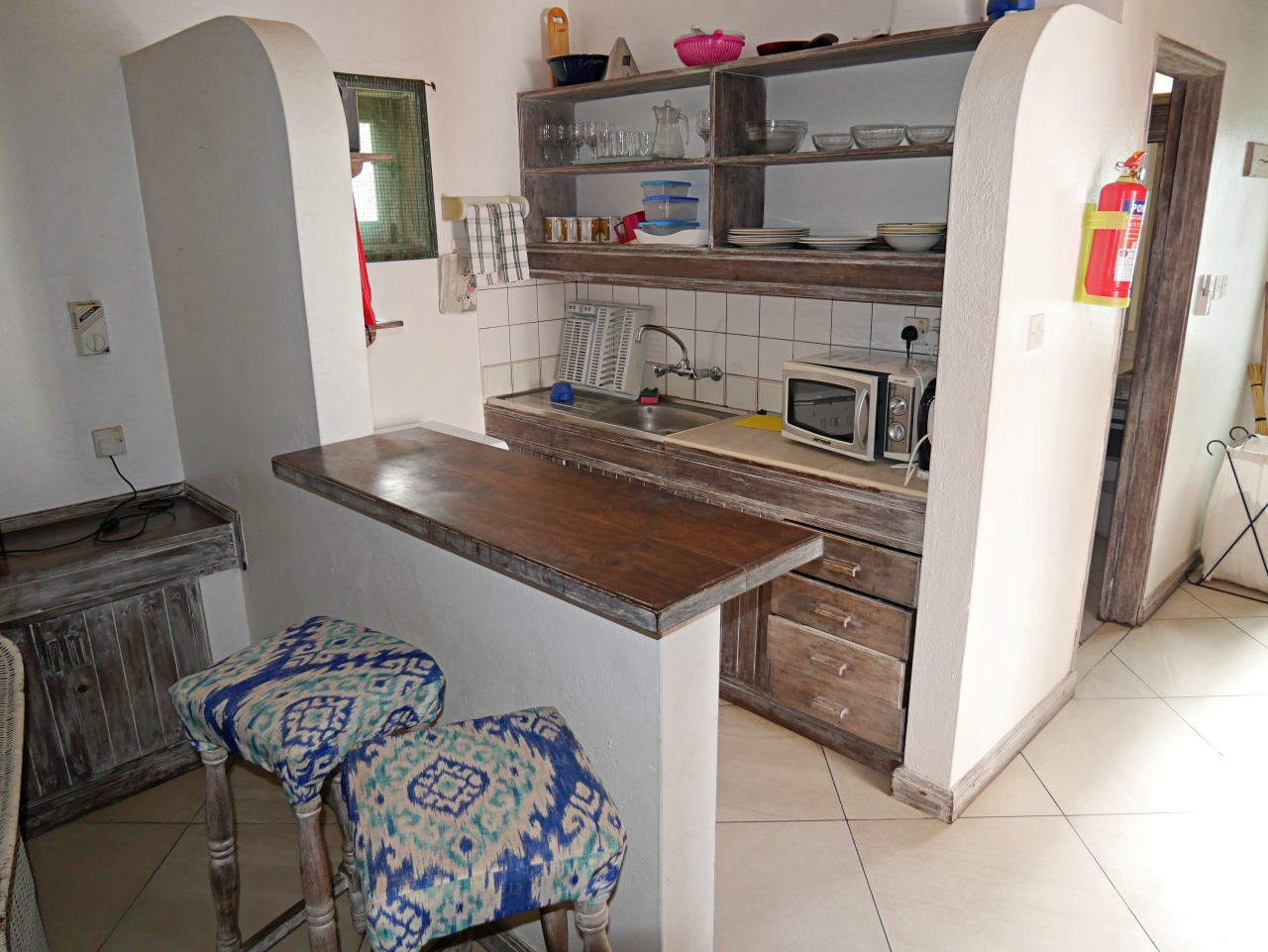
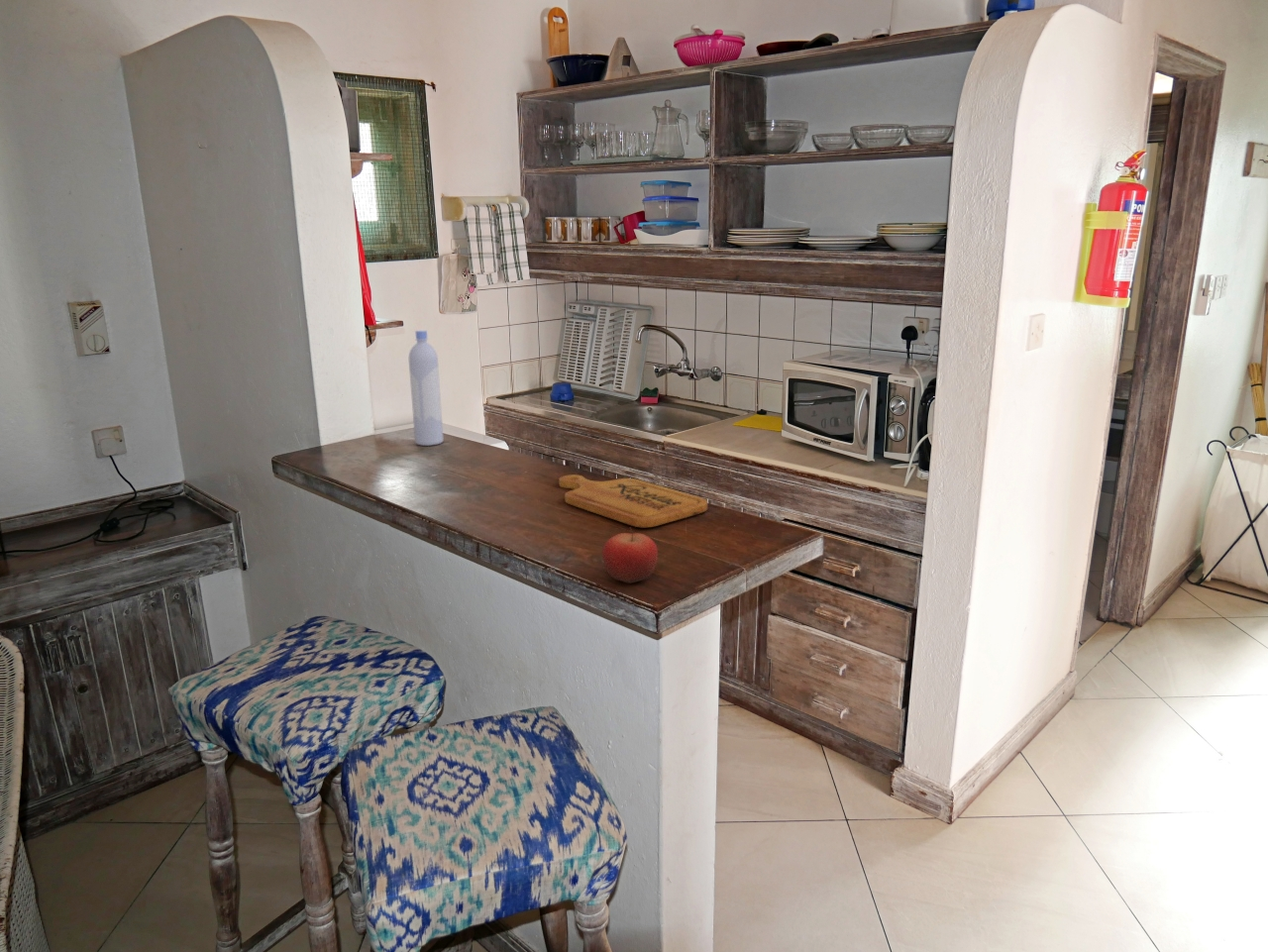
+ fruit [601,527,659,584]
+ bottle [408,329,445,447]
+ cutting board [558,474,708,528]
